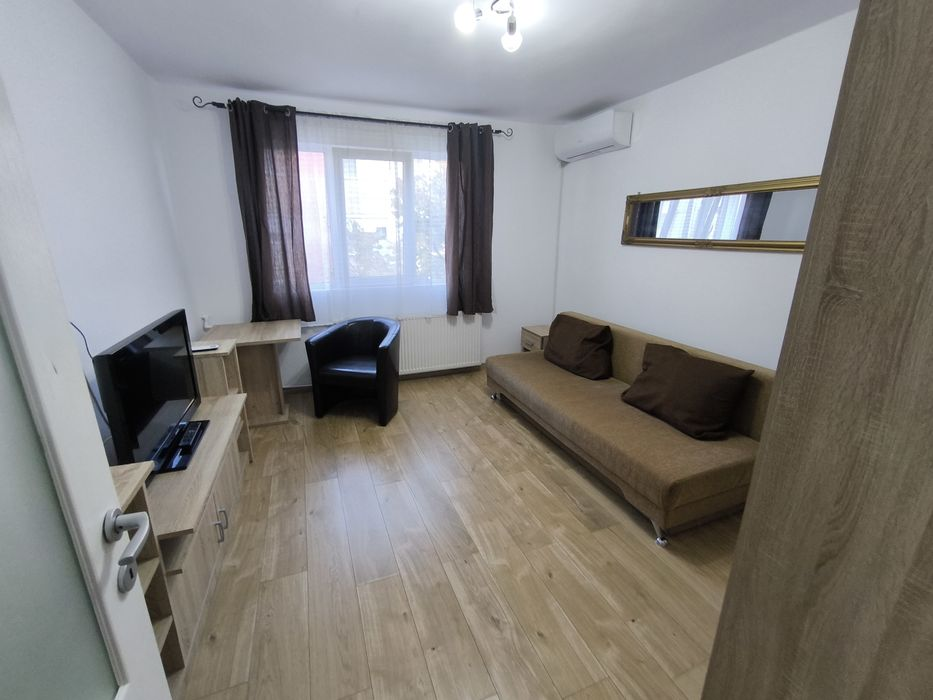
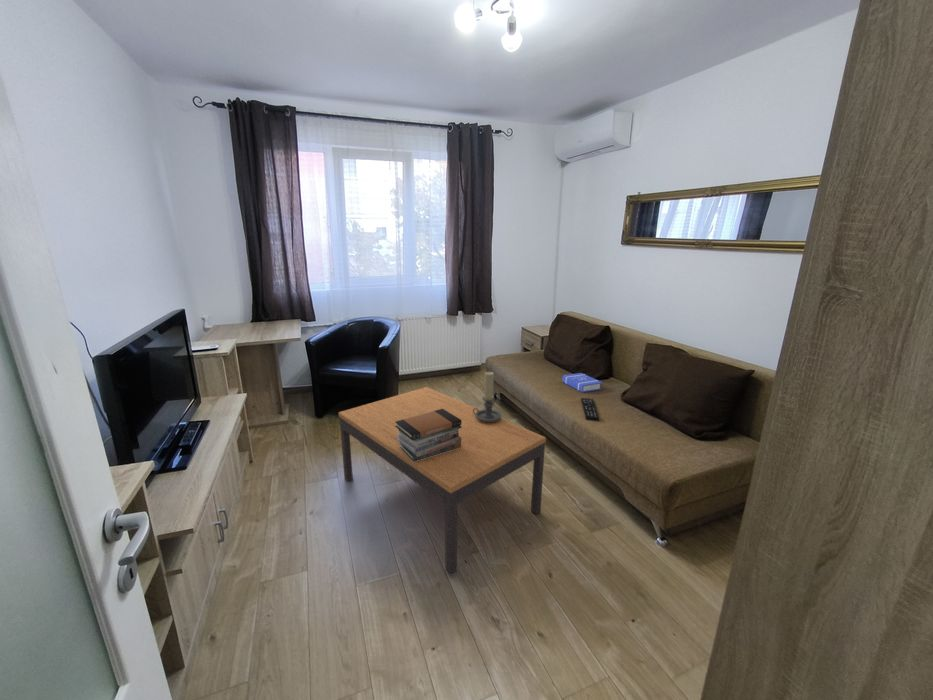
+ coffee table [338,386,547,577]
+ book [561,372,603,393]
+ book stack [395,408,462,462]
+ remote control [580,397,600,422]
+ candle holder [473,371,503,422]
